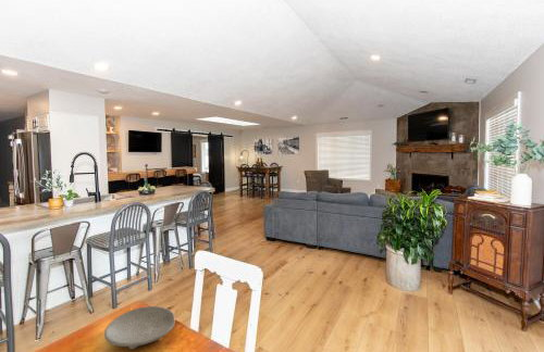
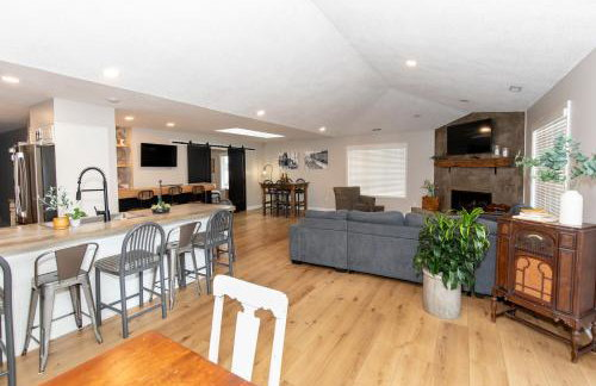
- bowl [103,305,176,350]
